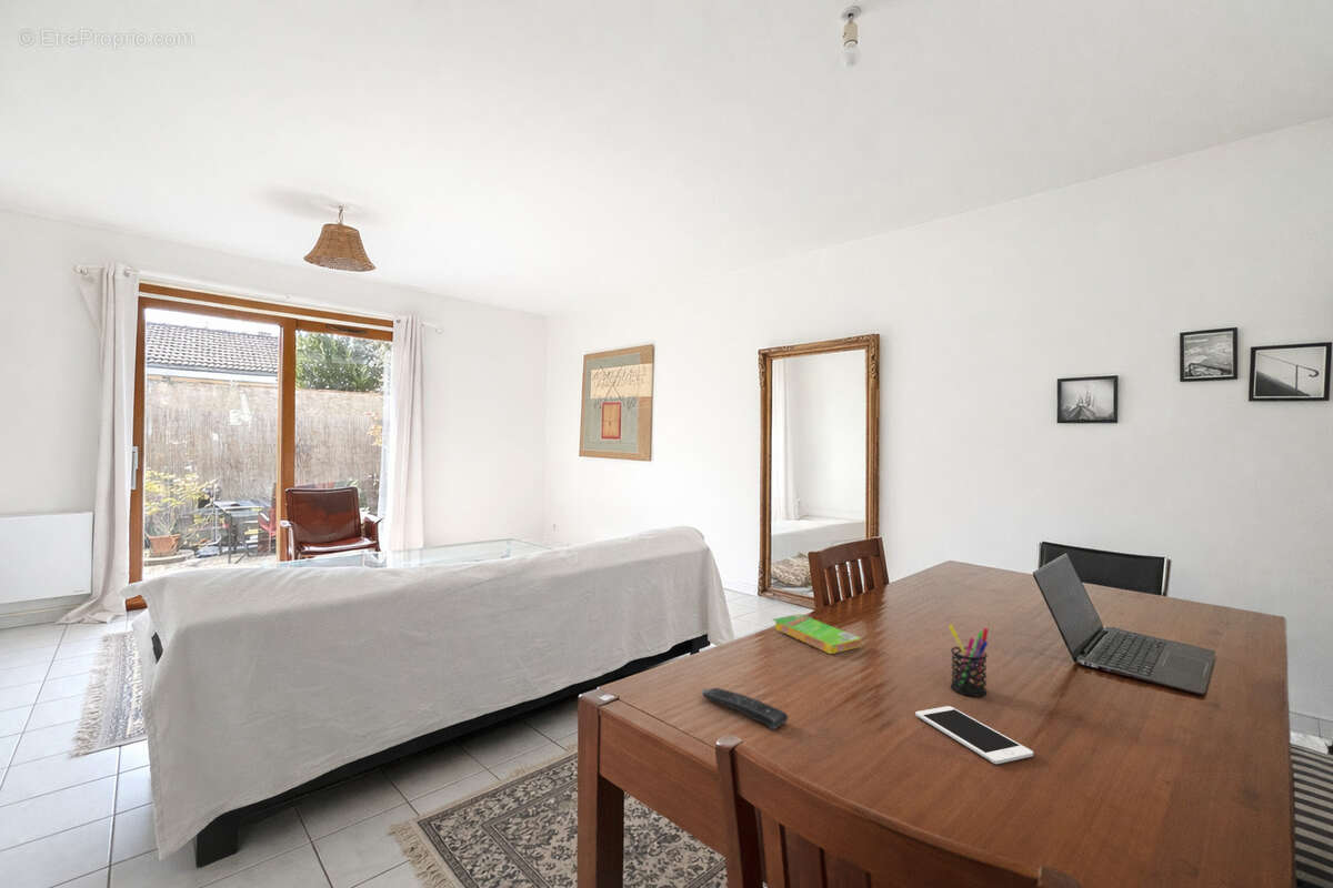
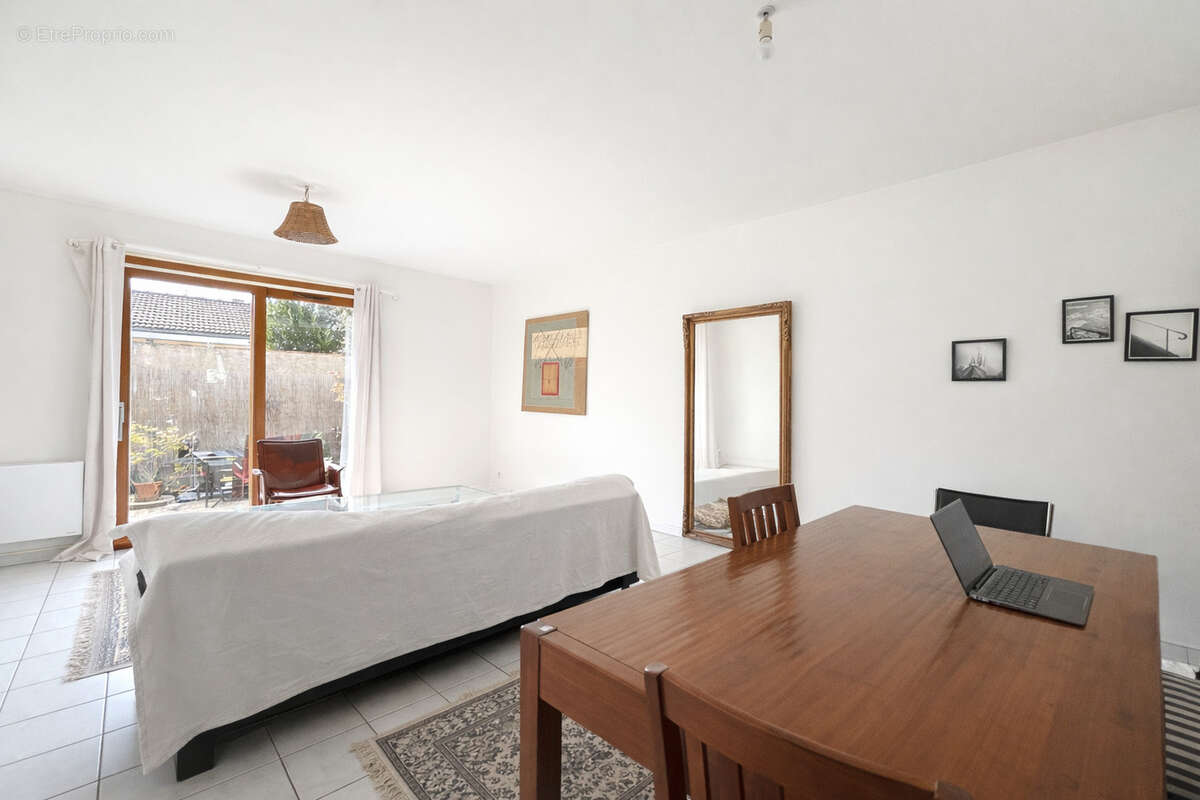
- cell phone [914,705,1034,765]
- pen holder [948,624,990,697]
- remote control [701,687,789,730]
- game box [771,613,862,655]
